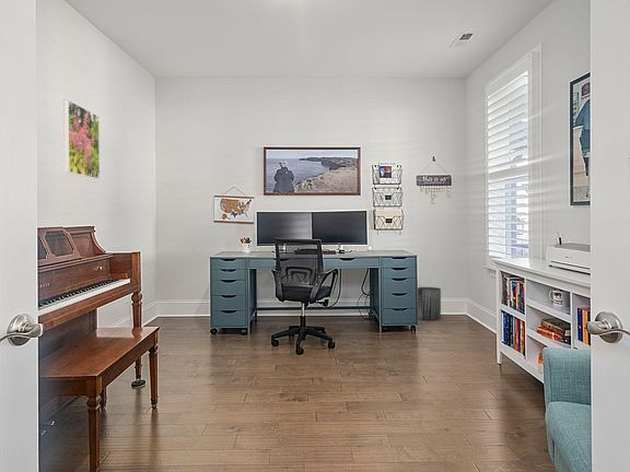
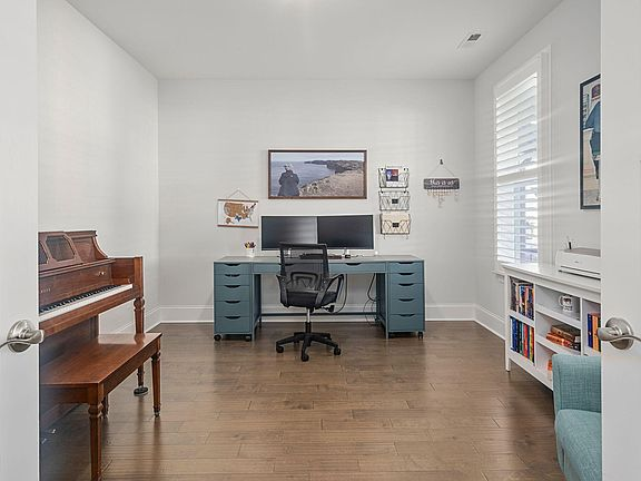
- trash can [417,286,442,321]
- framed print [62,98,101,180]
